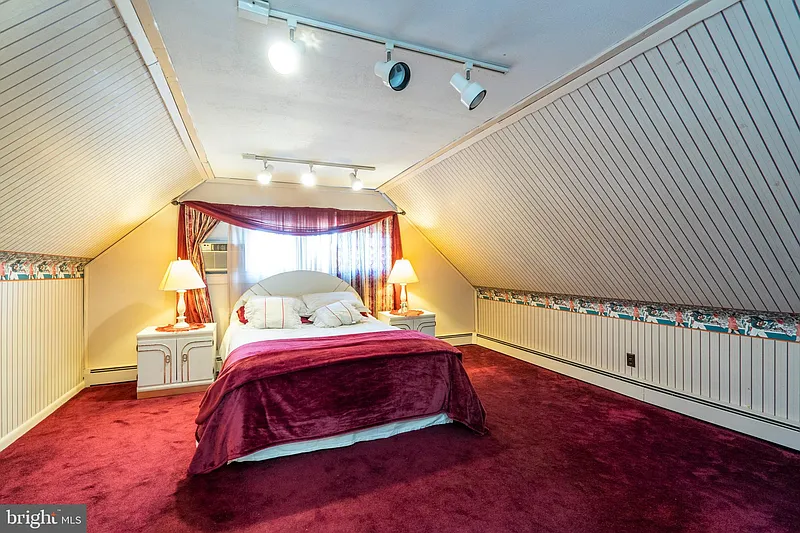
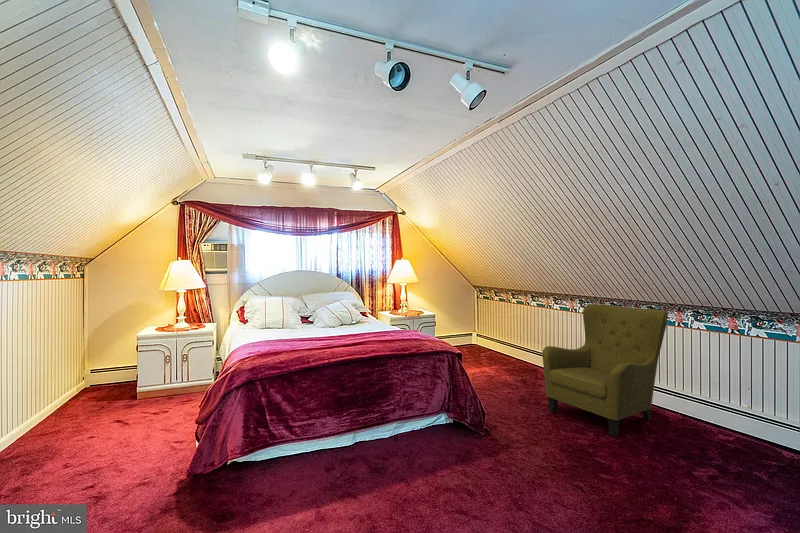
+ armchair [541,303,669,438]
